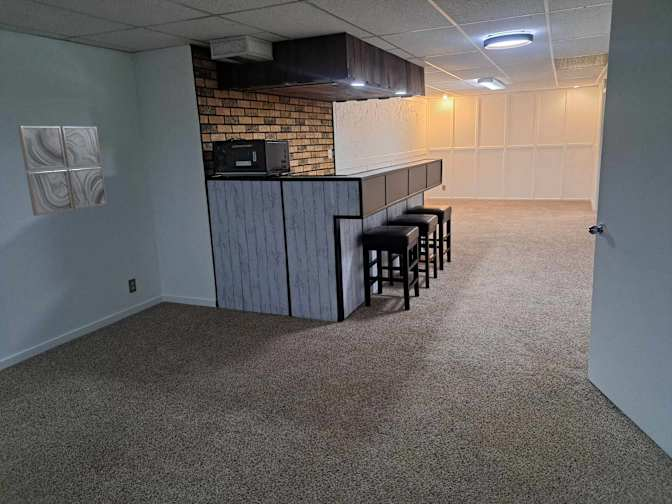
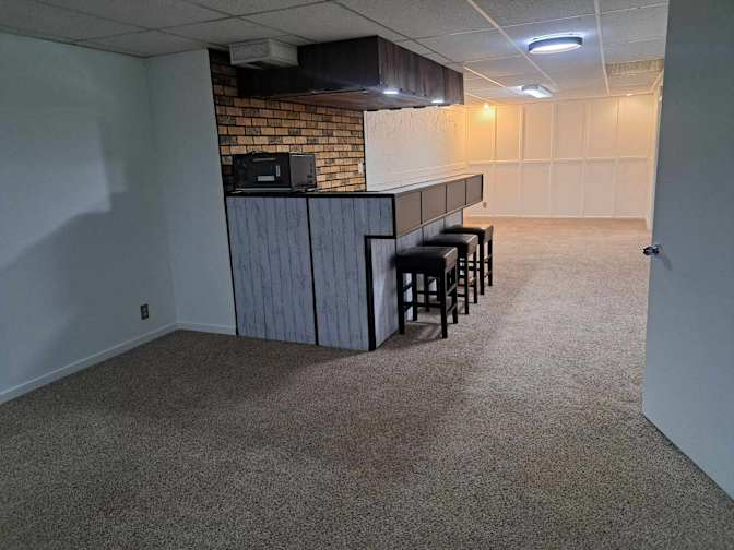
- wall art [17,125,108,217]
